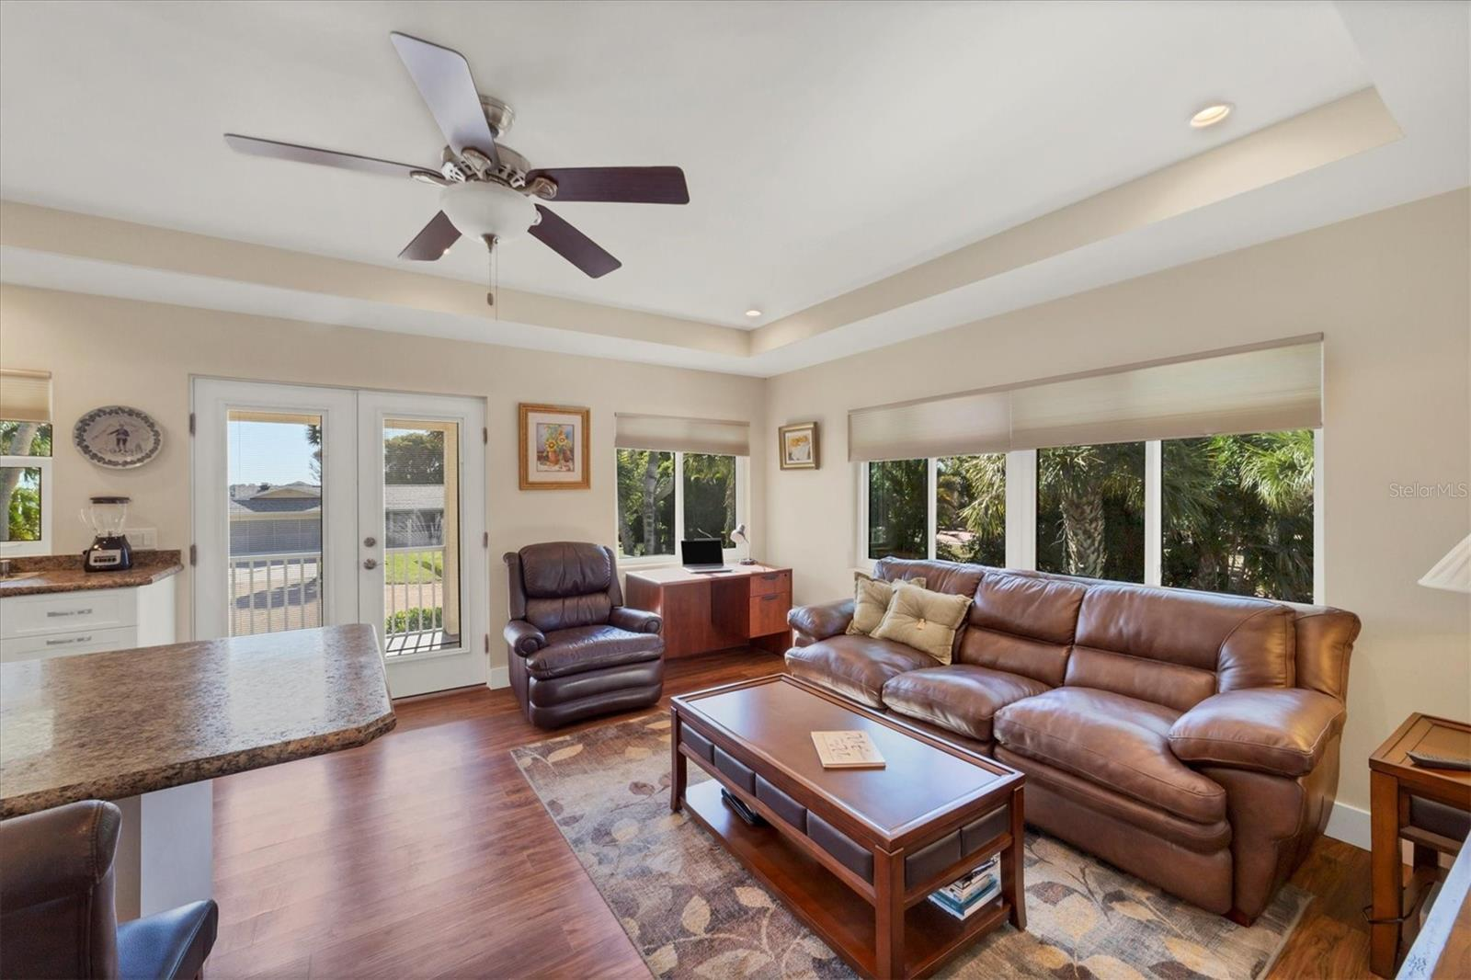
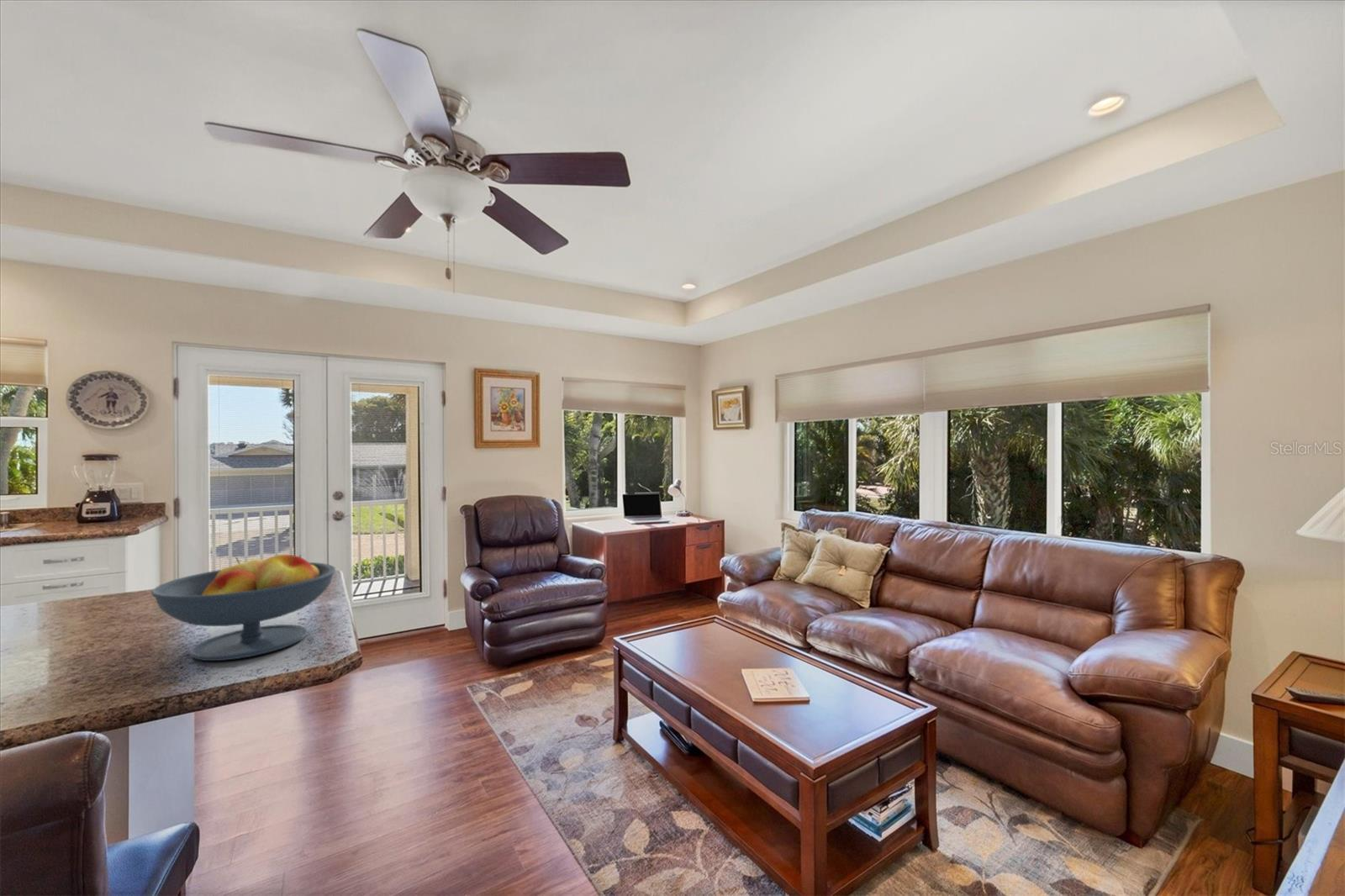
+ fruit bowl [150,554,336,661]
